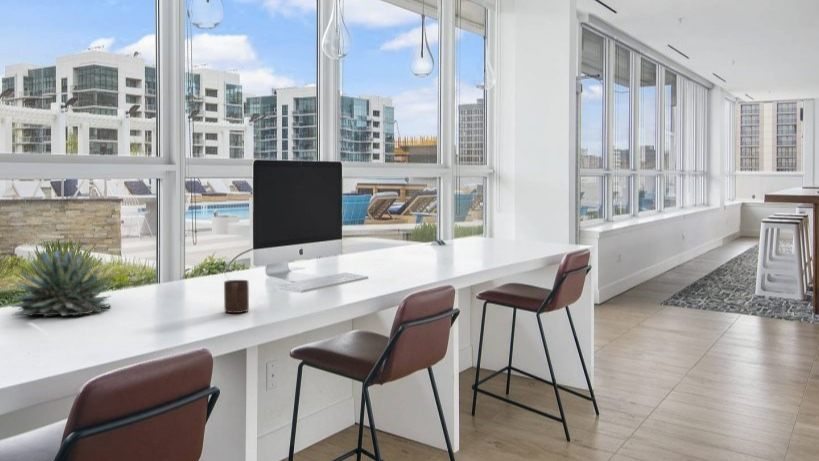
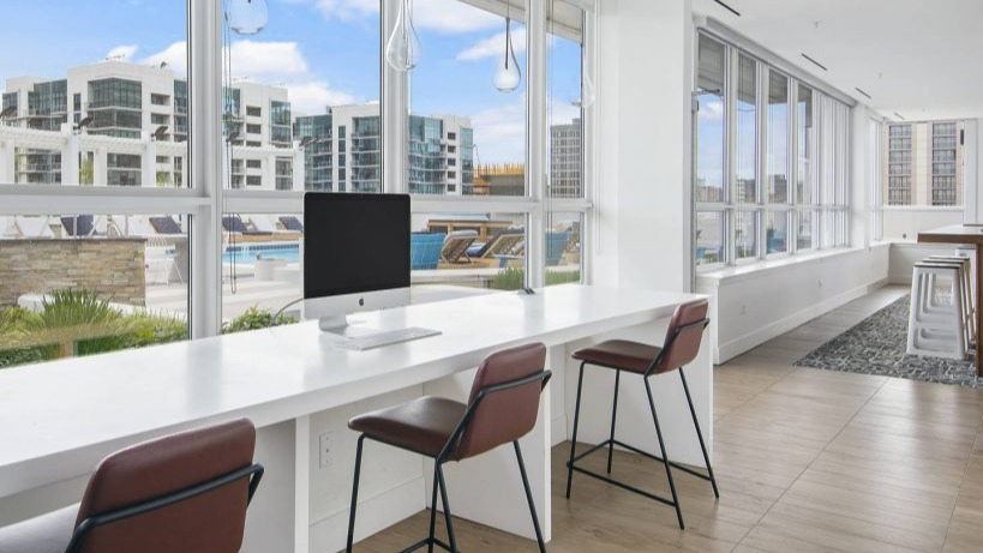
- succulent plant [9,248,112,317]
- cup [223,279,250,314]
